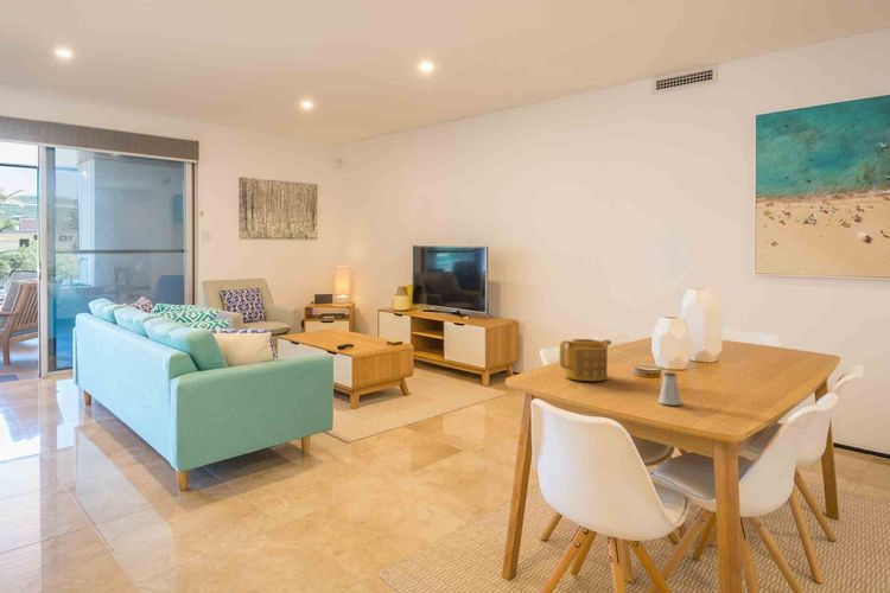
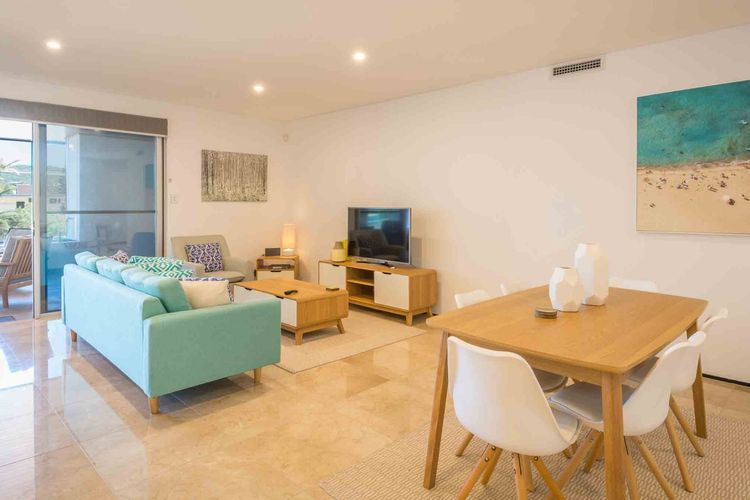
- teapot [559,338,612,382]
- saltshaker [657,371,682,406]
